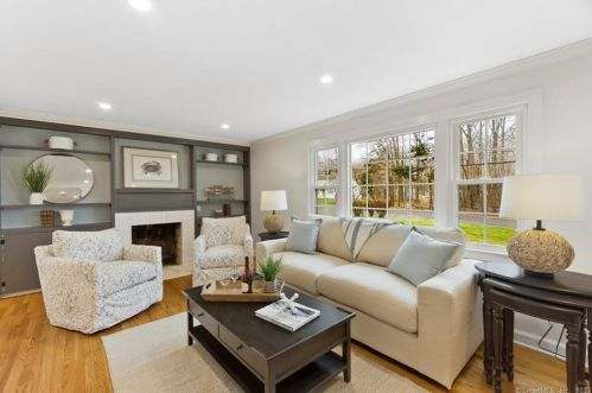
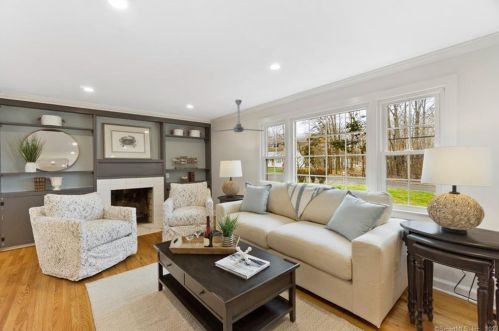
+ ceiling fan [213,99,265,133]
